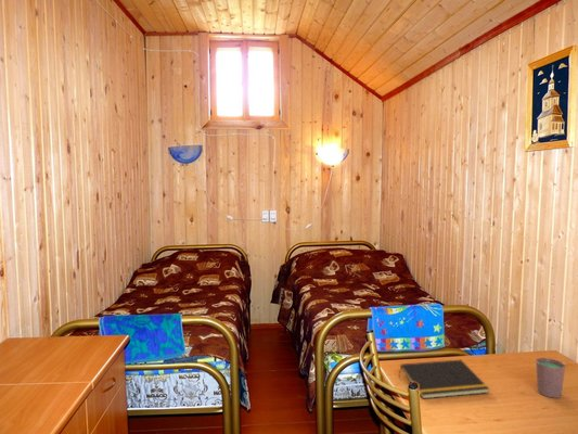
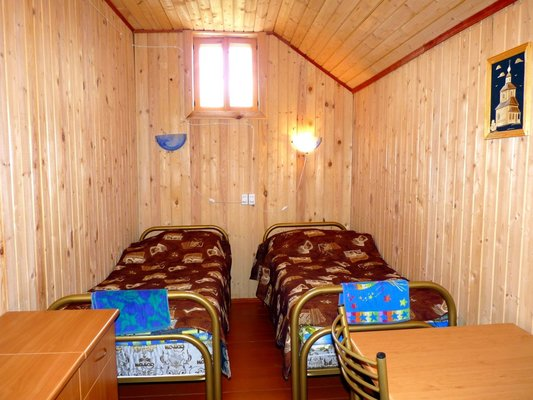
- cup [535,357,566,399]
- notepad [398,359,490,399]
